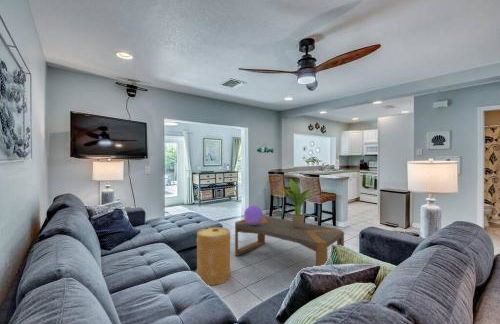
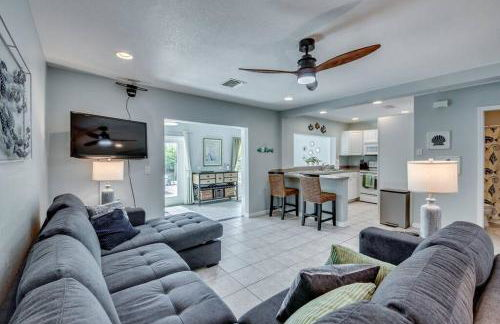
- potted plant [277,178,312,228]
- basket [195,226,232,286]
- decorative sphere [243,205,264,225]
- coffee table [234,215,345,267]
